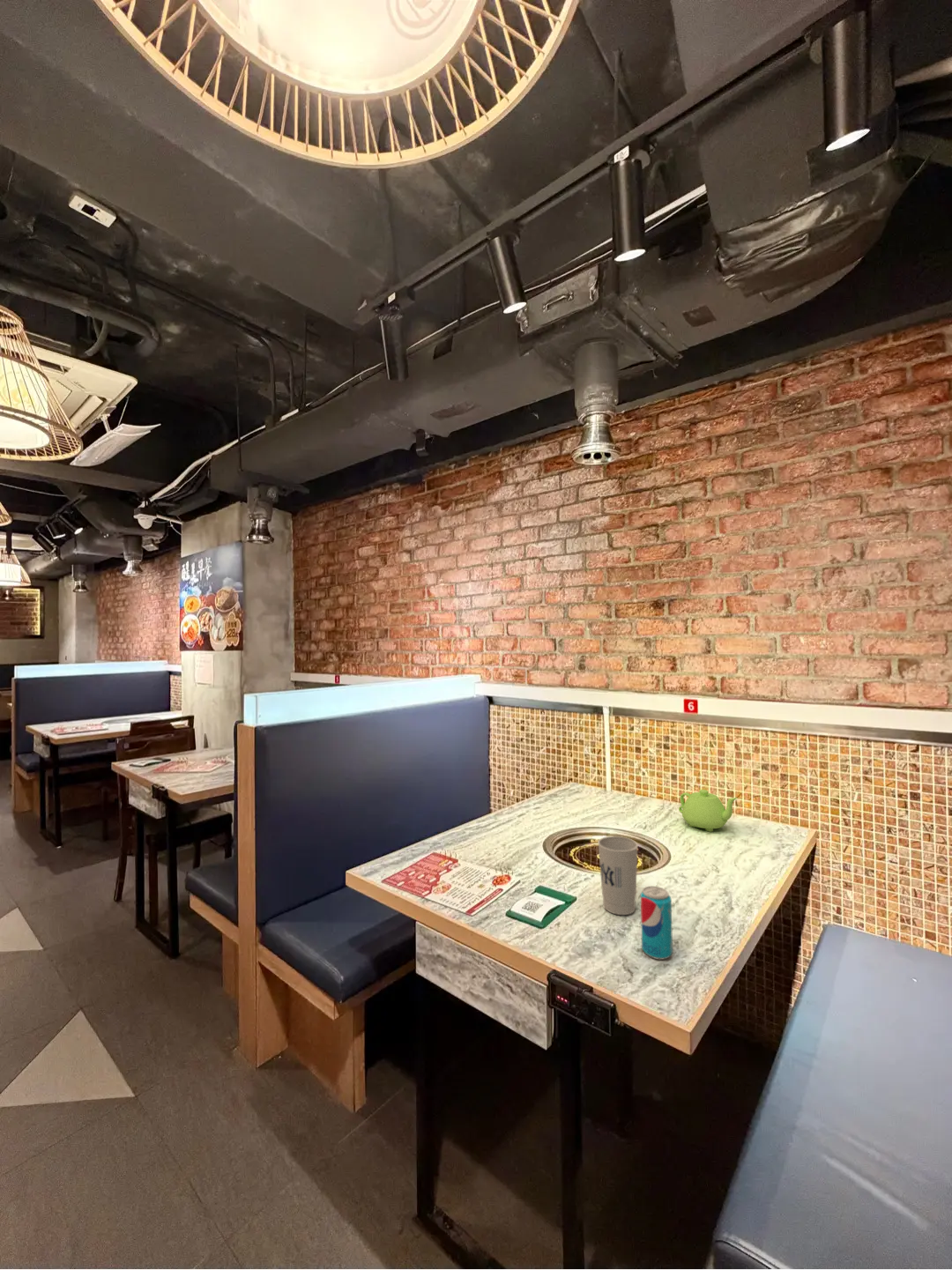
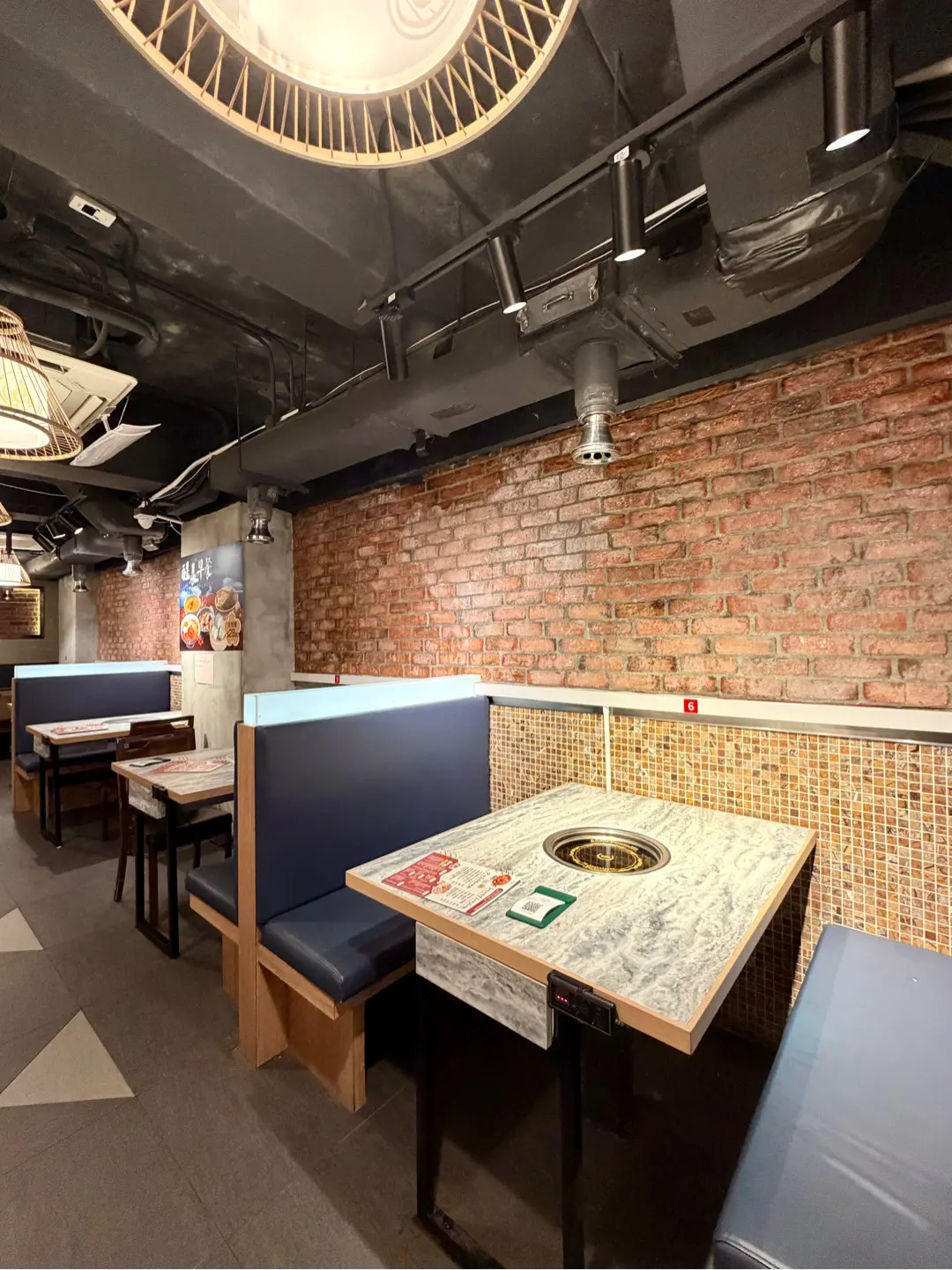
- teapot [678,789,738,833]
- cup [597,836,639,916]
- beverage can [640,886,673,961]
